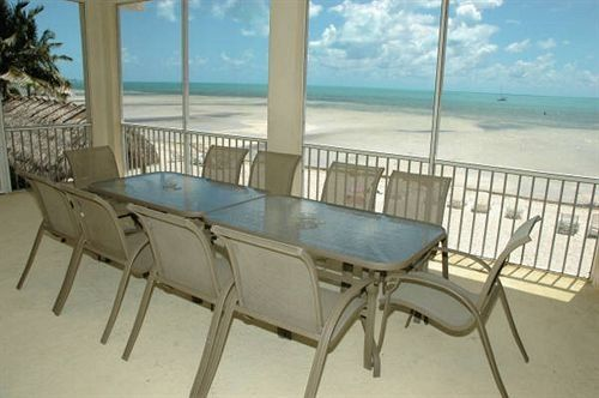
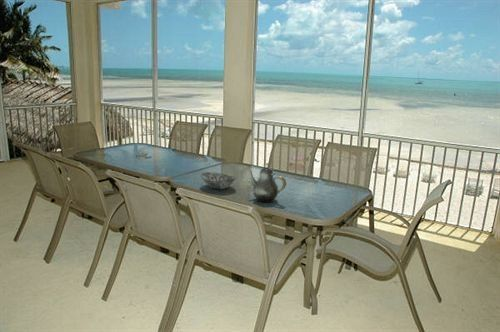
+ decorative bowl [200,171,238,190]
+ teapot [248,162,287,204]
